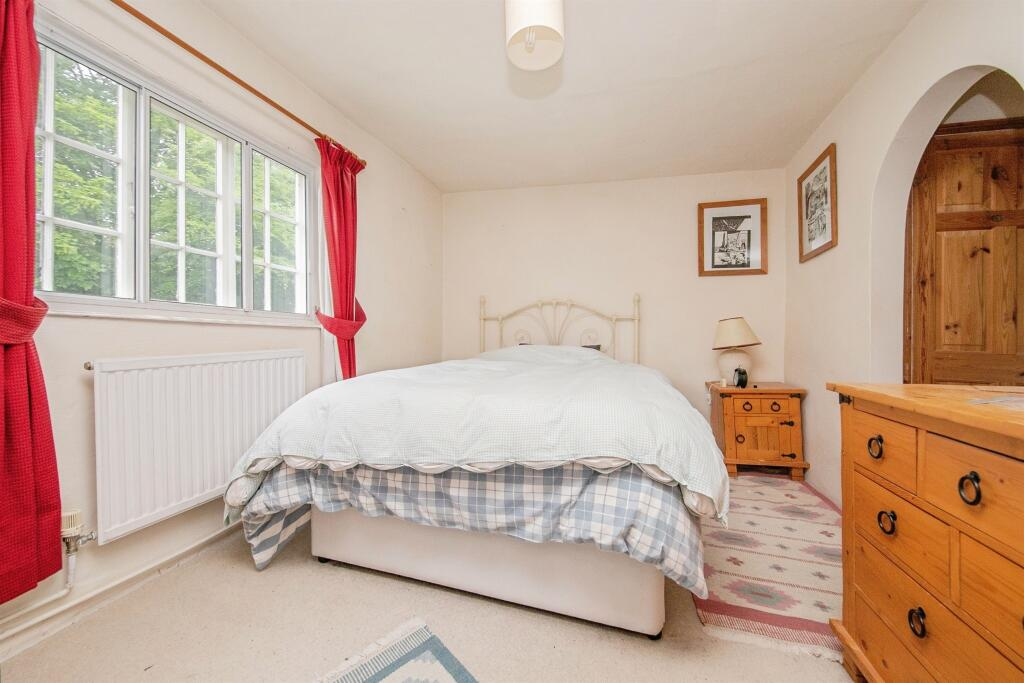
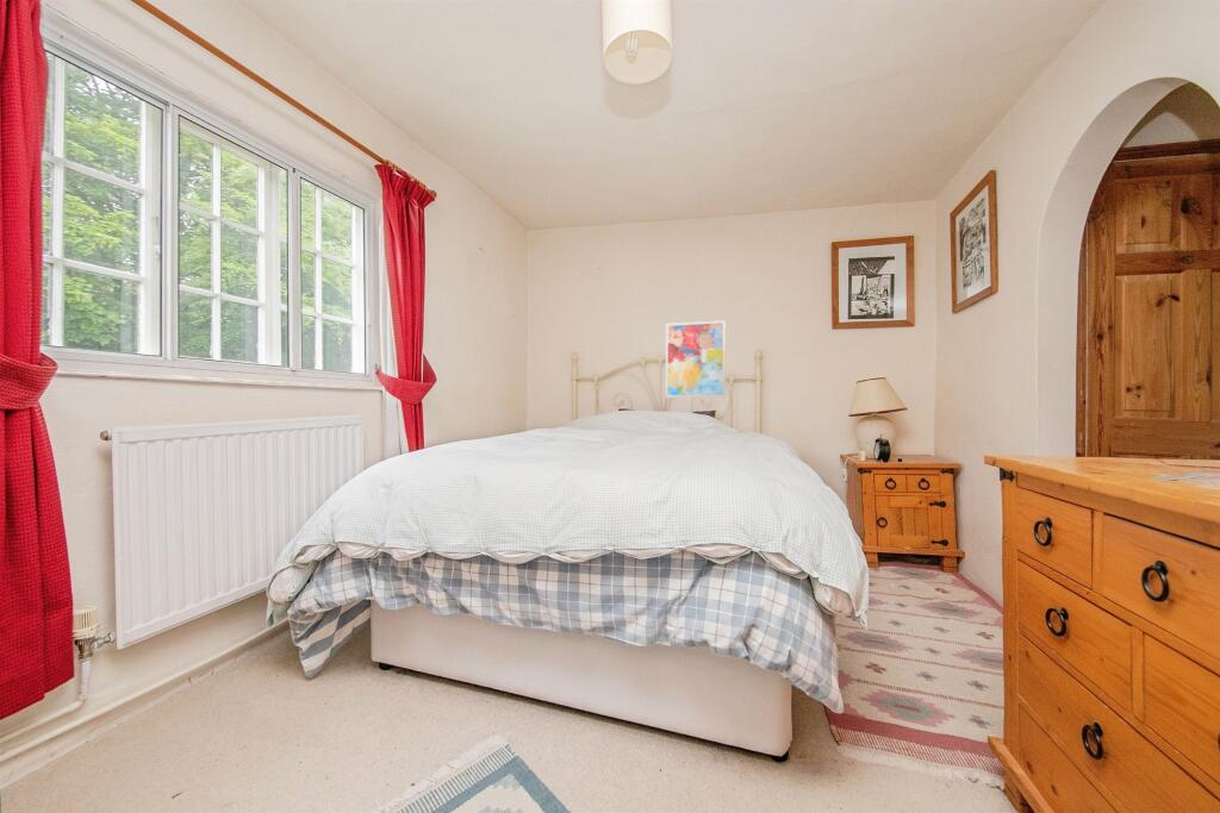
+ wall art [665,320,727,399]
